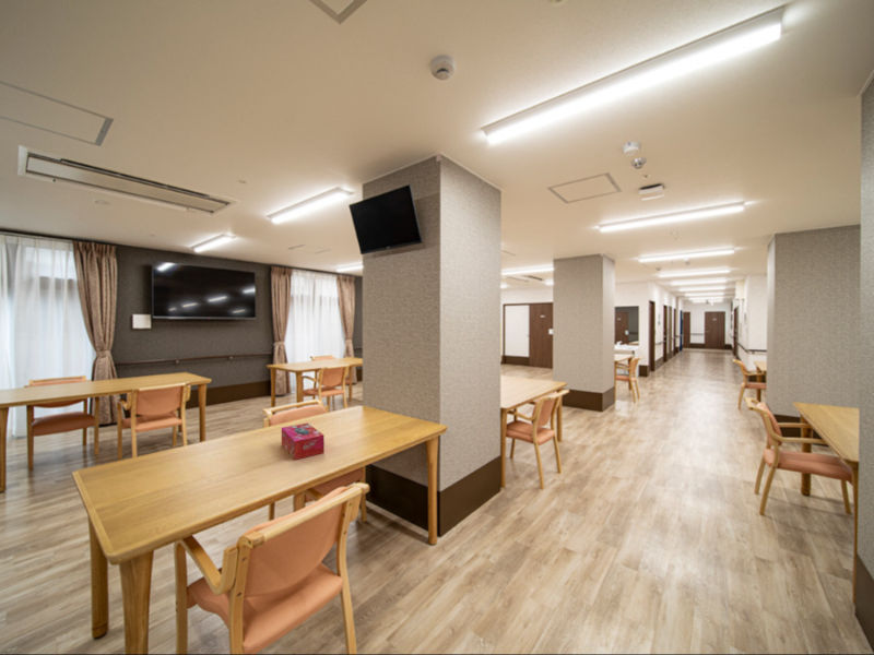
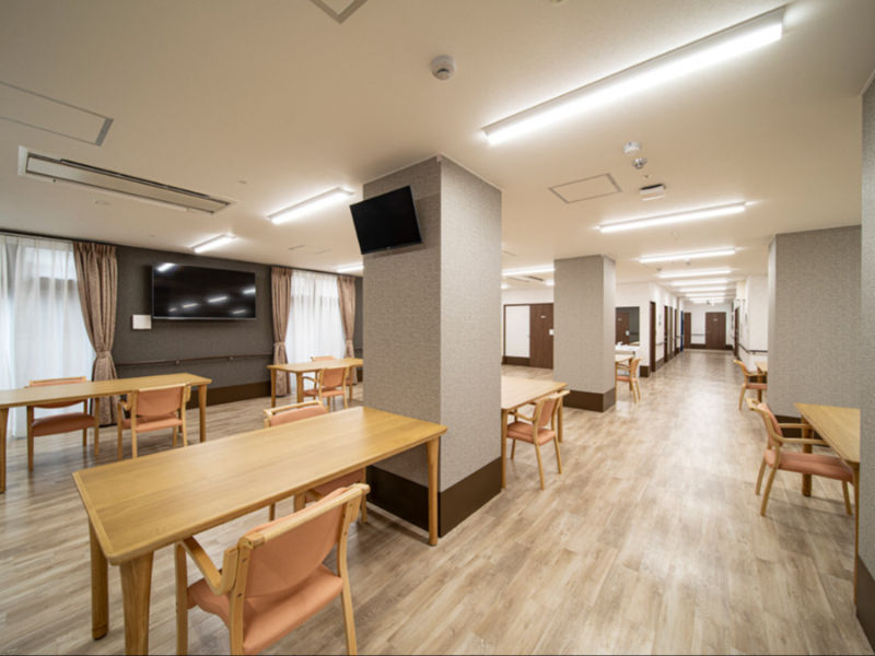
- tissue box [281,422,326,461]
